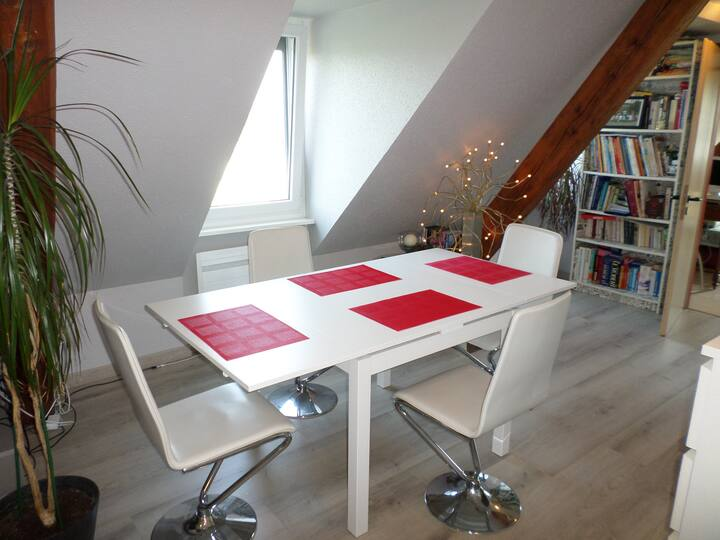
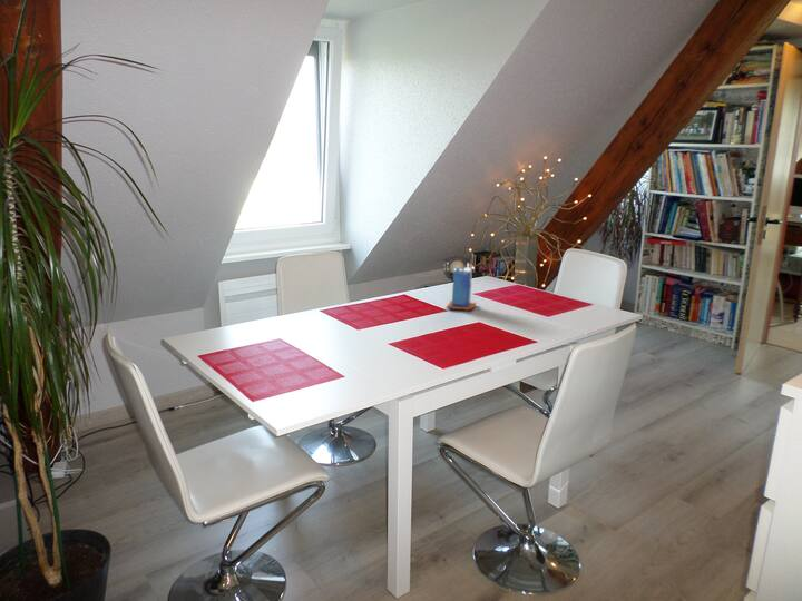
+ candle [446,262,477,312]
